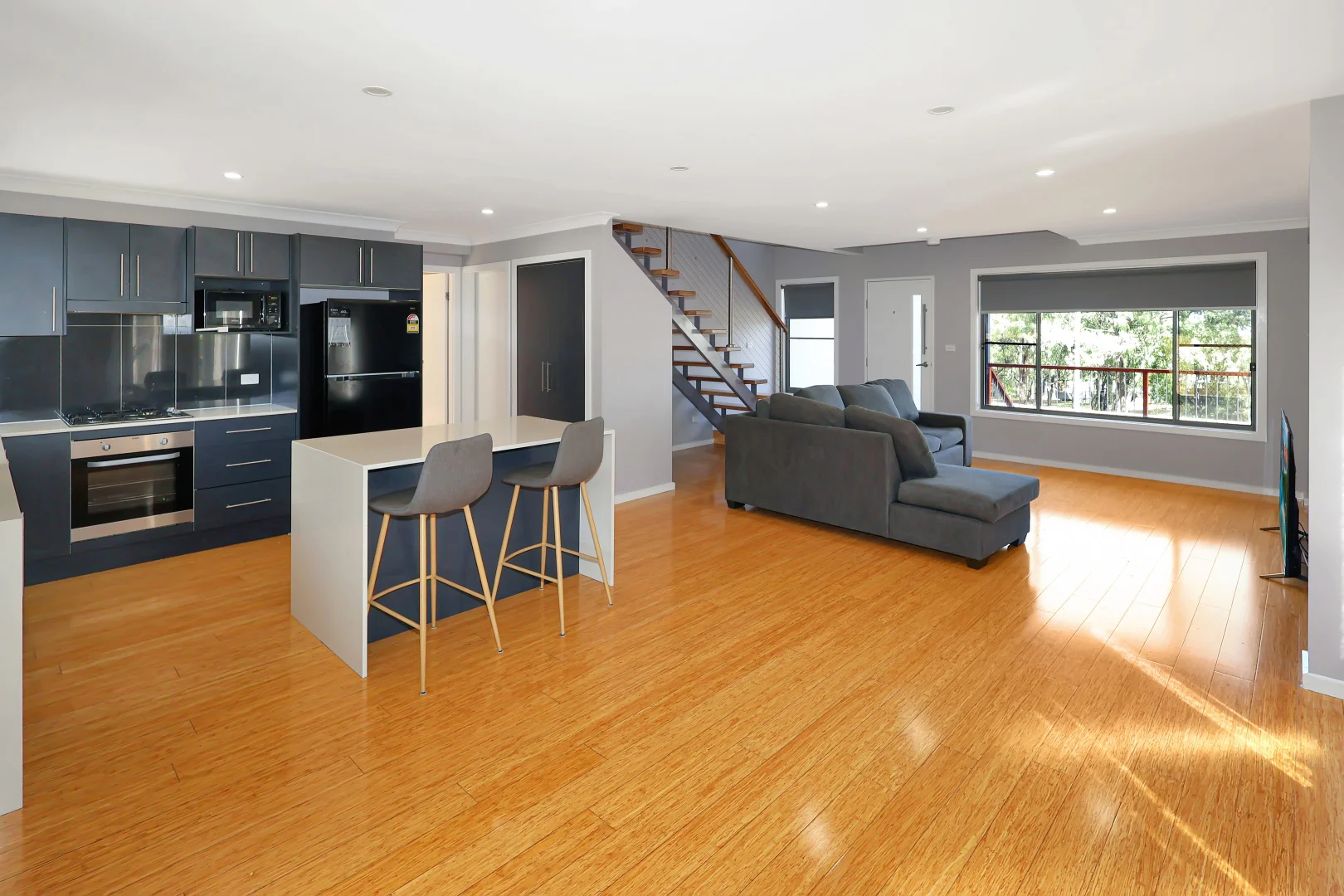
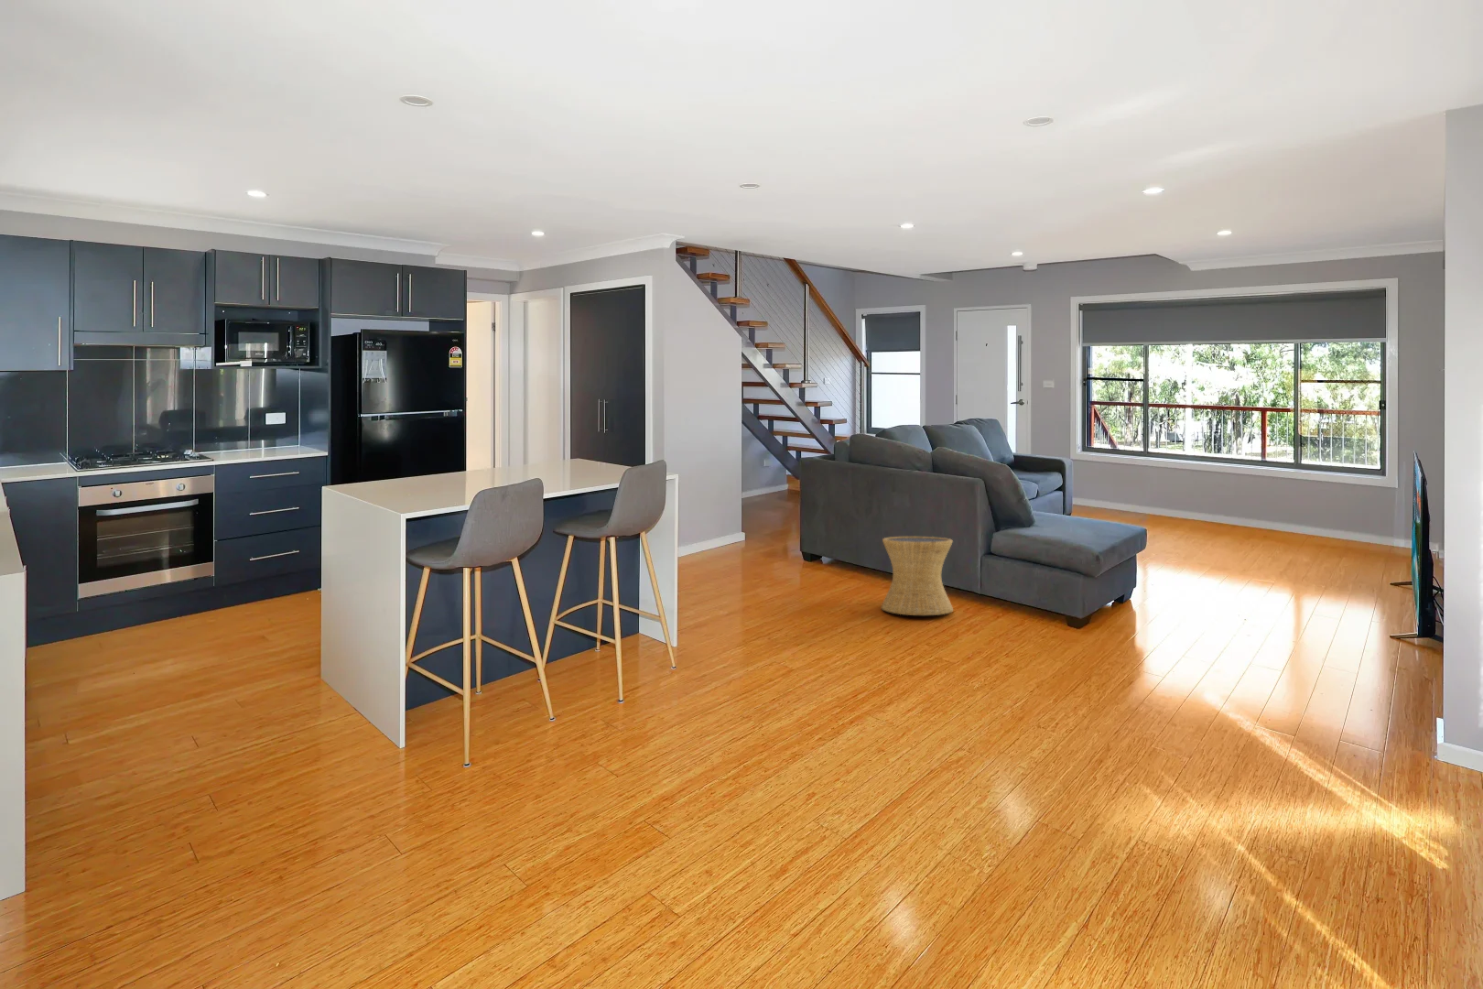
+ side table [881,535,953,616]
